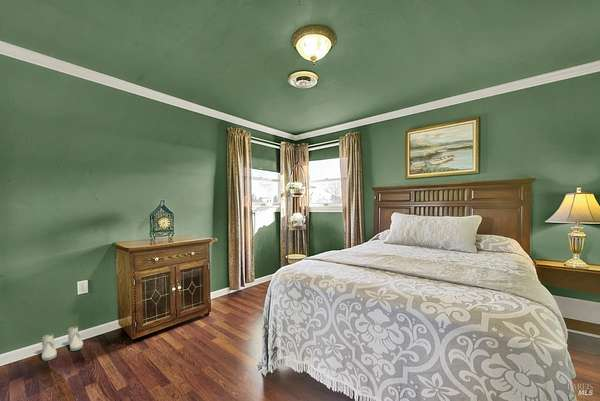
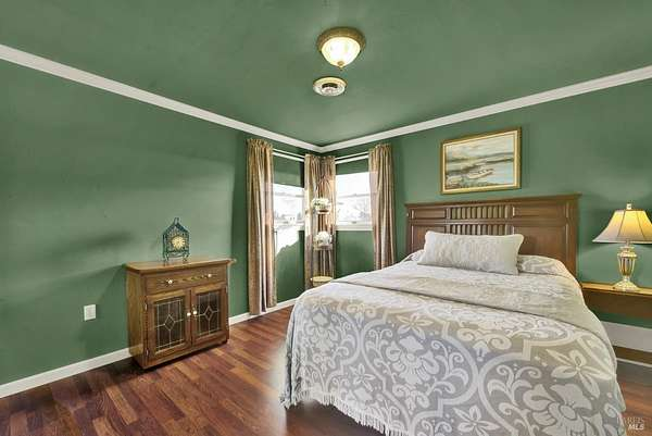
- boots [41,325,84,362]
